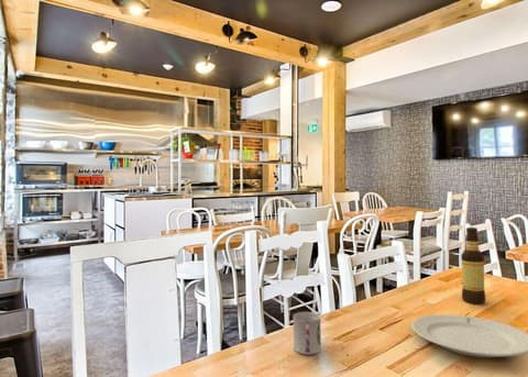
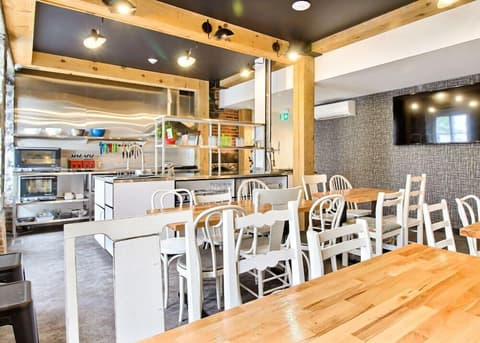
- cup [293,311,322,355]
- bottle [460,226,486,304]
- chinaware [410,313,528,358]
